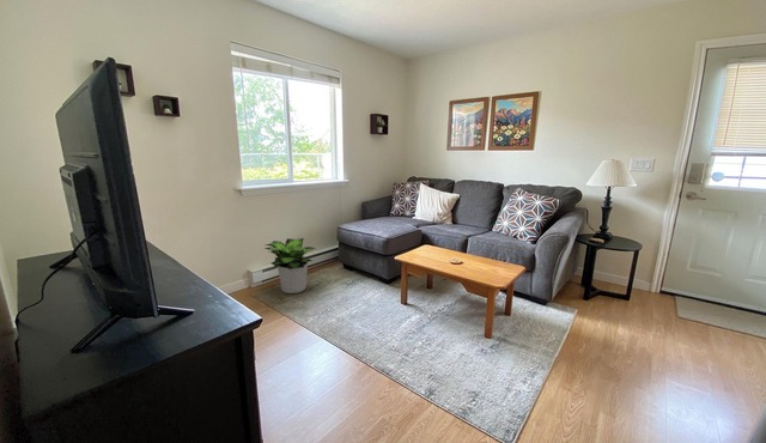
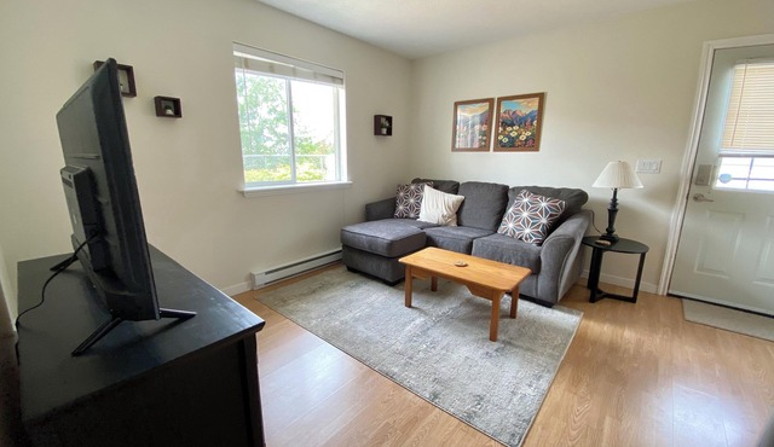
- potted plant [263,237,316,295]
